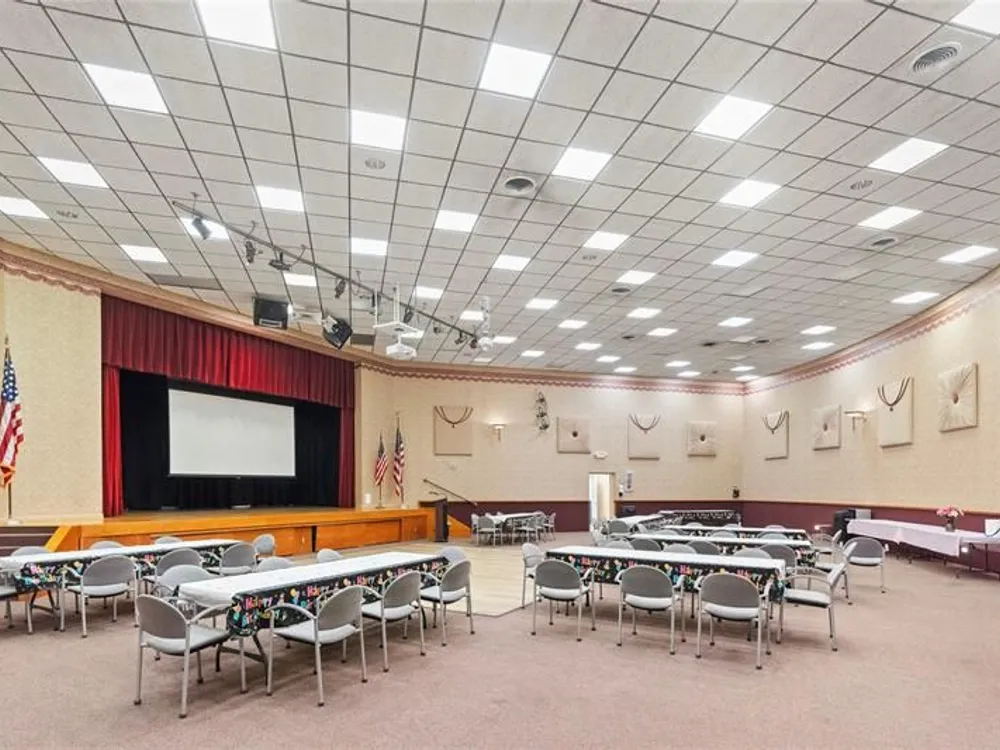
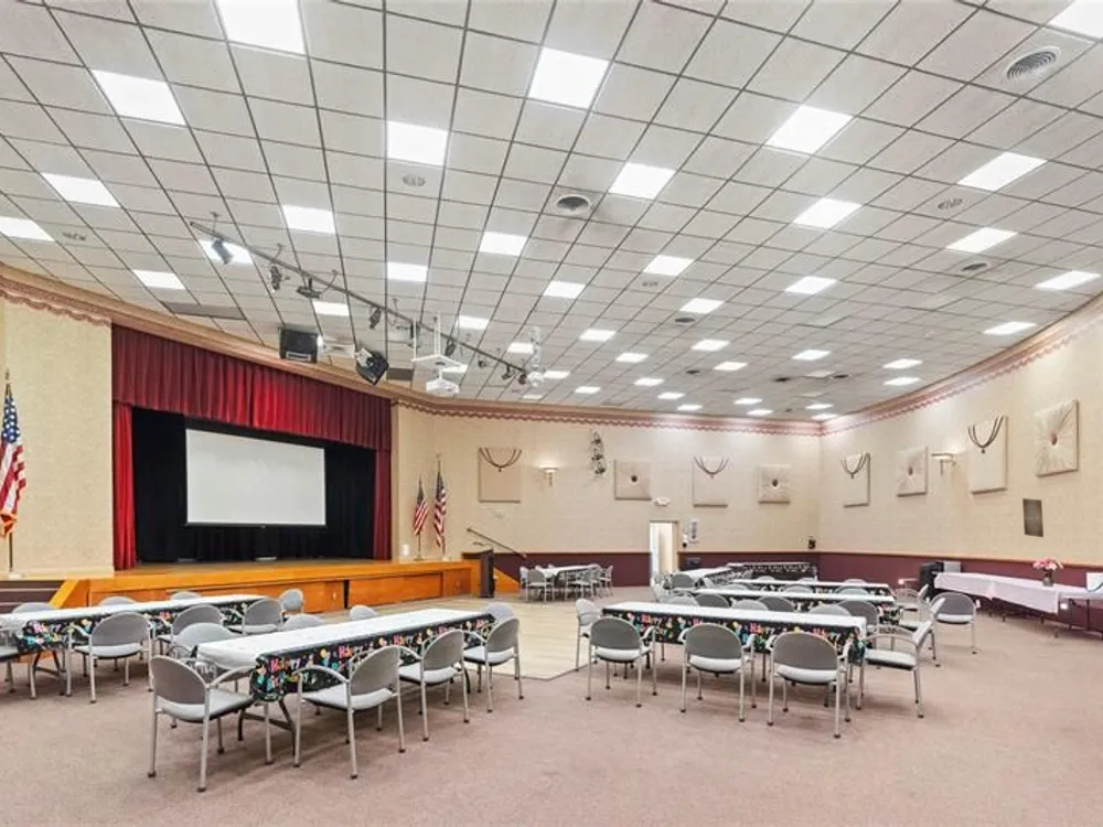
+ wall art [1021,497,1045,538]
